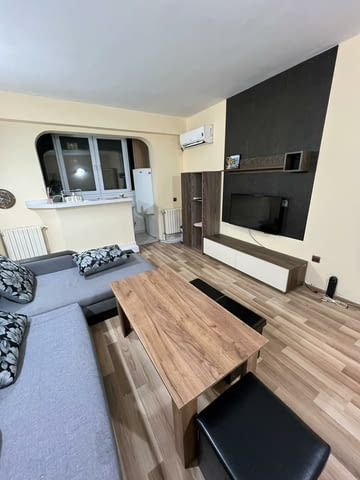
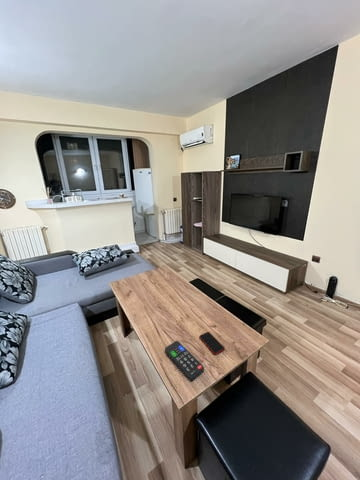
+ smartphone [198,331,226,356]
+ remote control [164,340,205,382]
